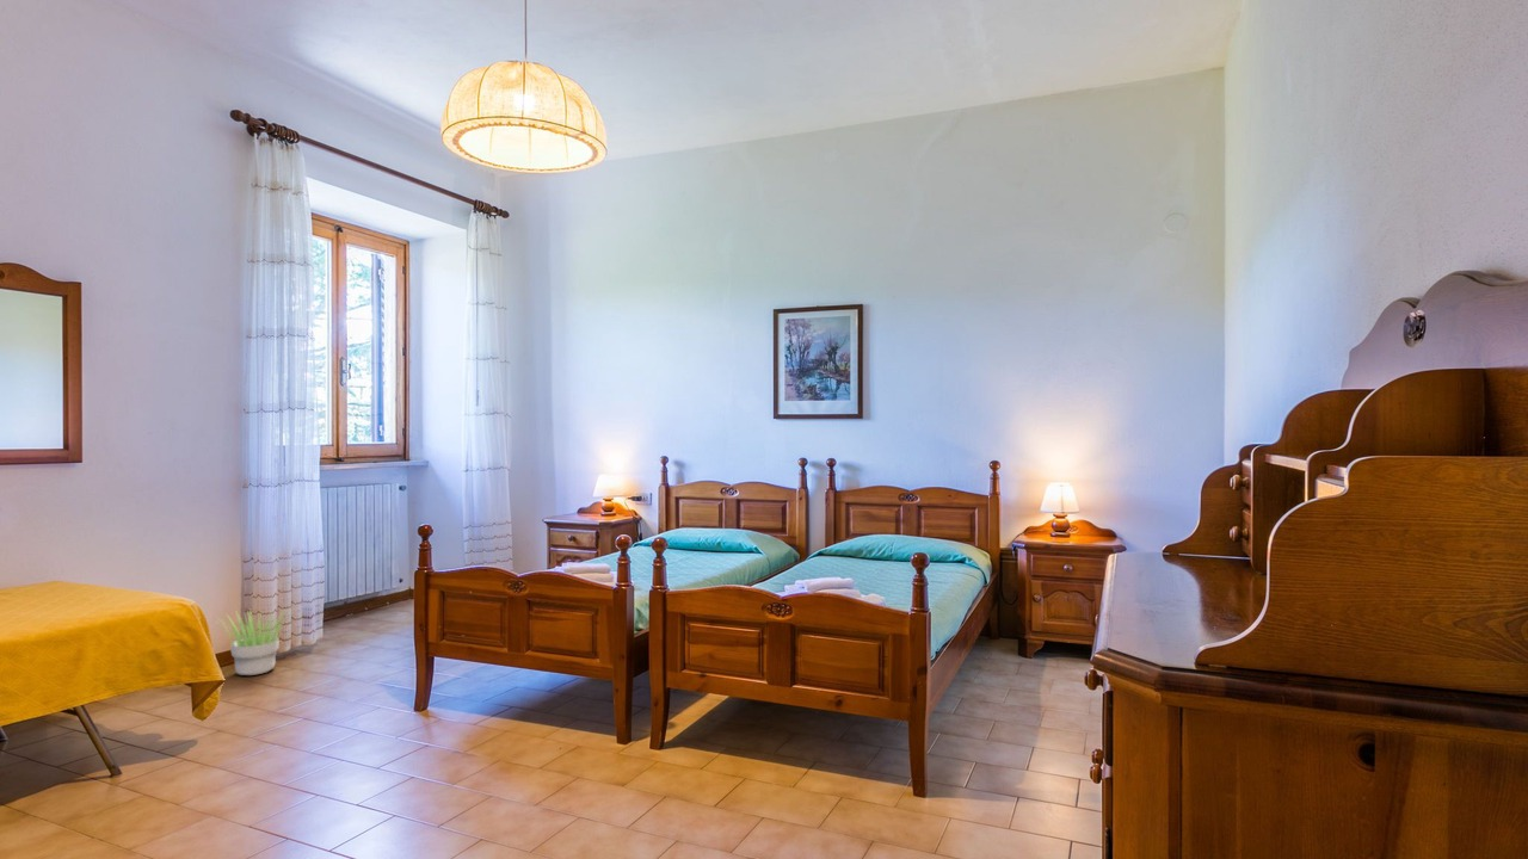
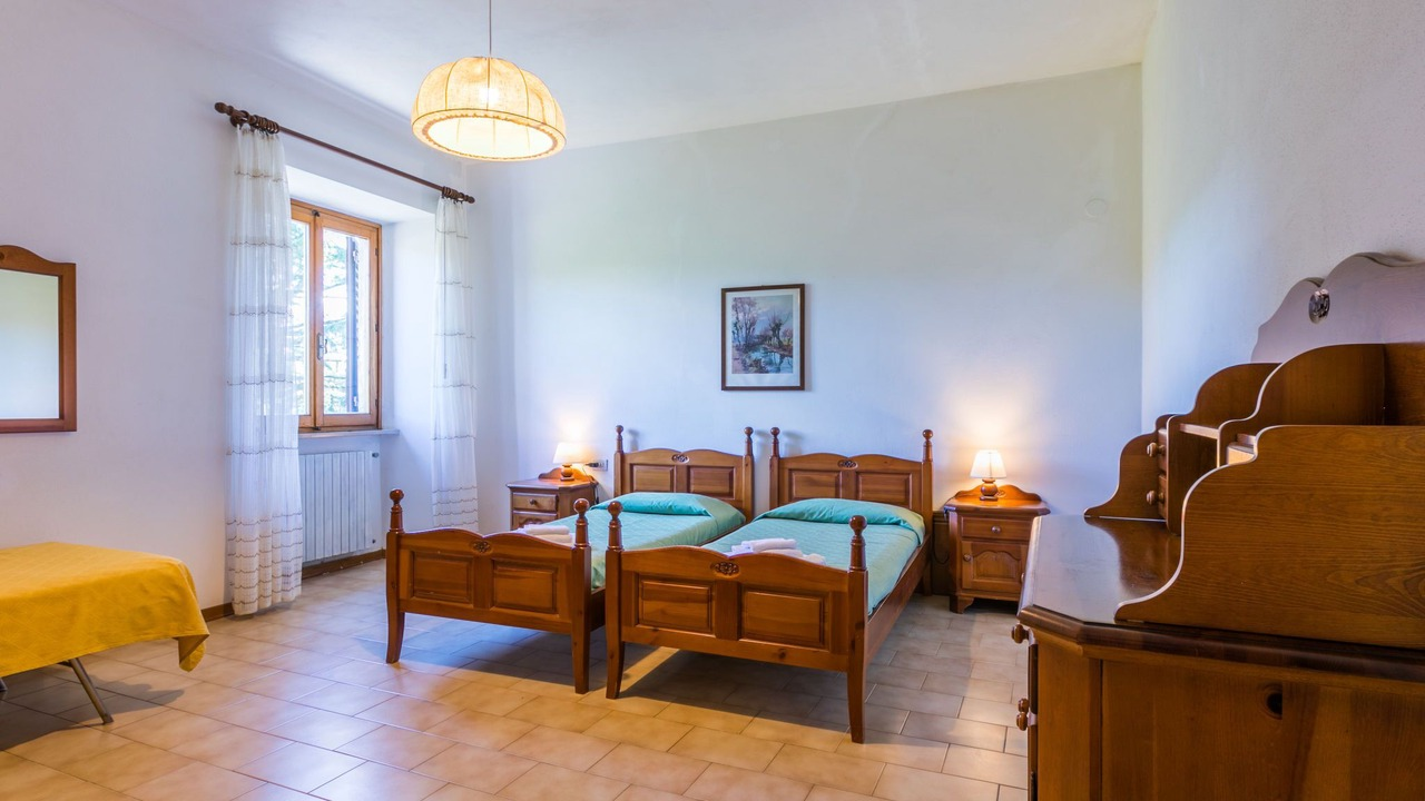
- potted plant [214,607,291,676]
